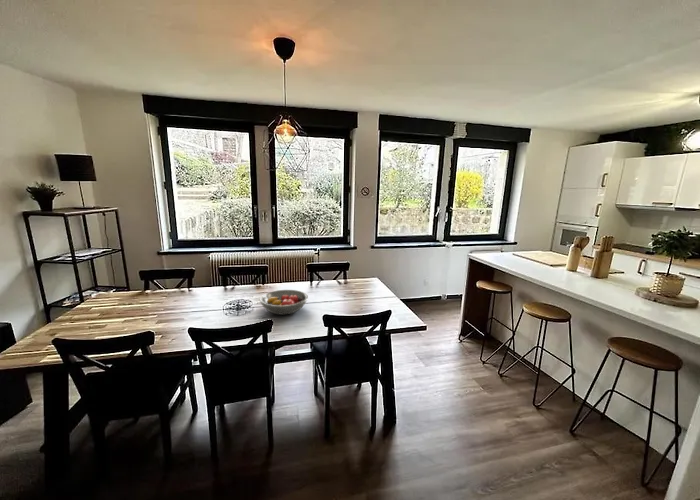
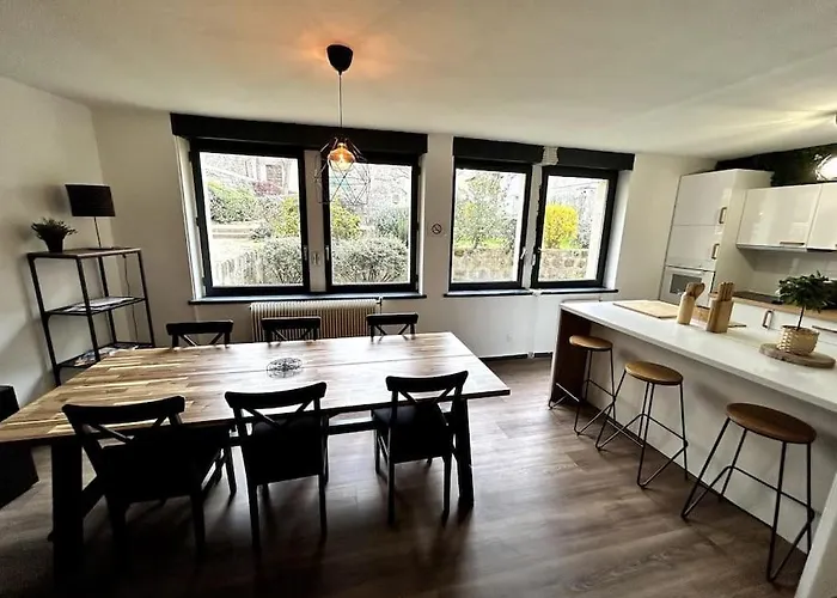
- fruit bowl [259,289,309,316]
